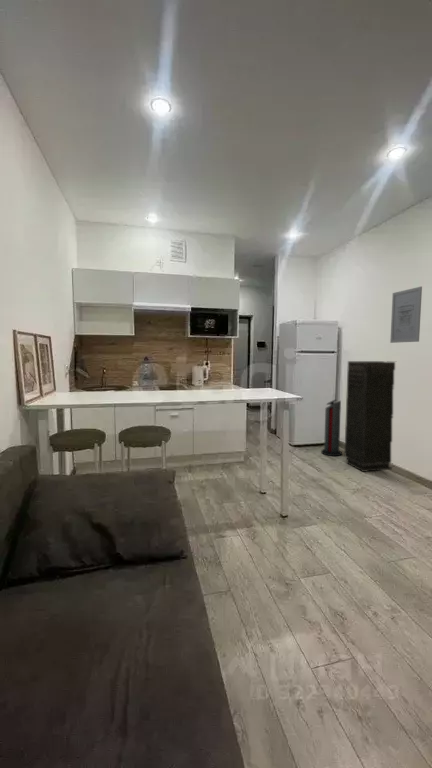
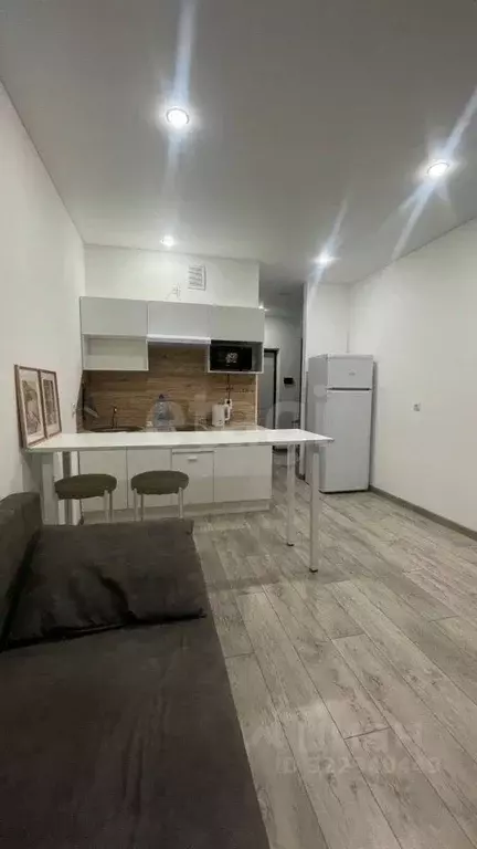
- wall art [389,286,423,344]
- storage cabinet [343,360,396,473]
- air purifier [320,398,343,457]
